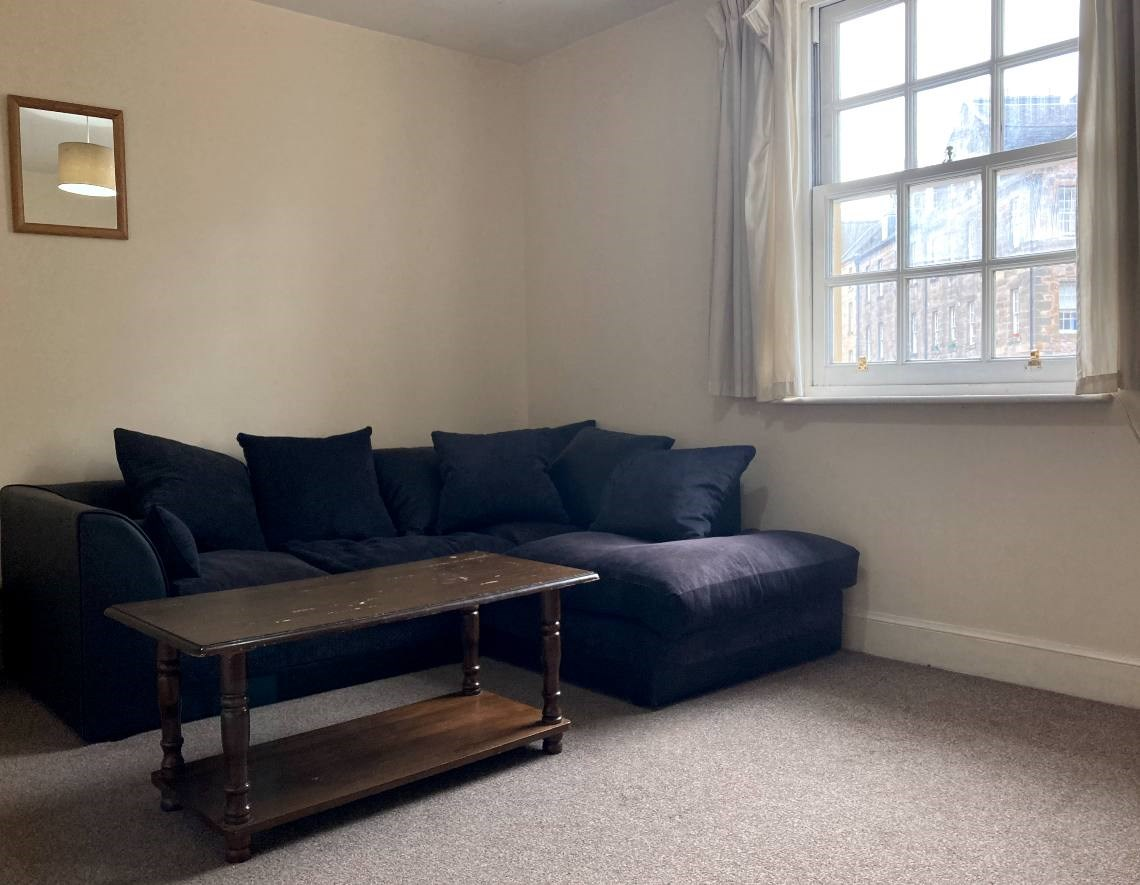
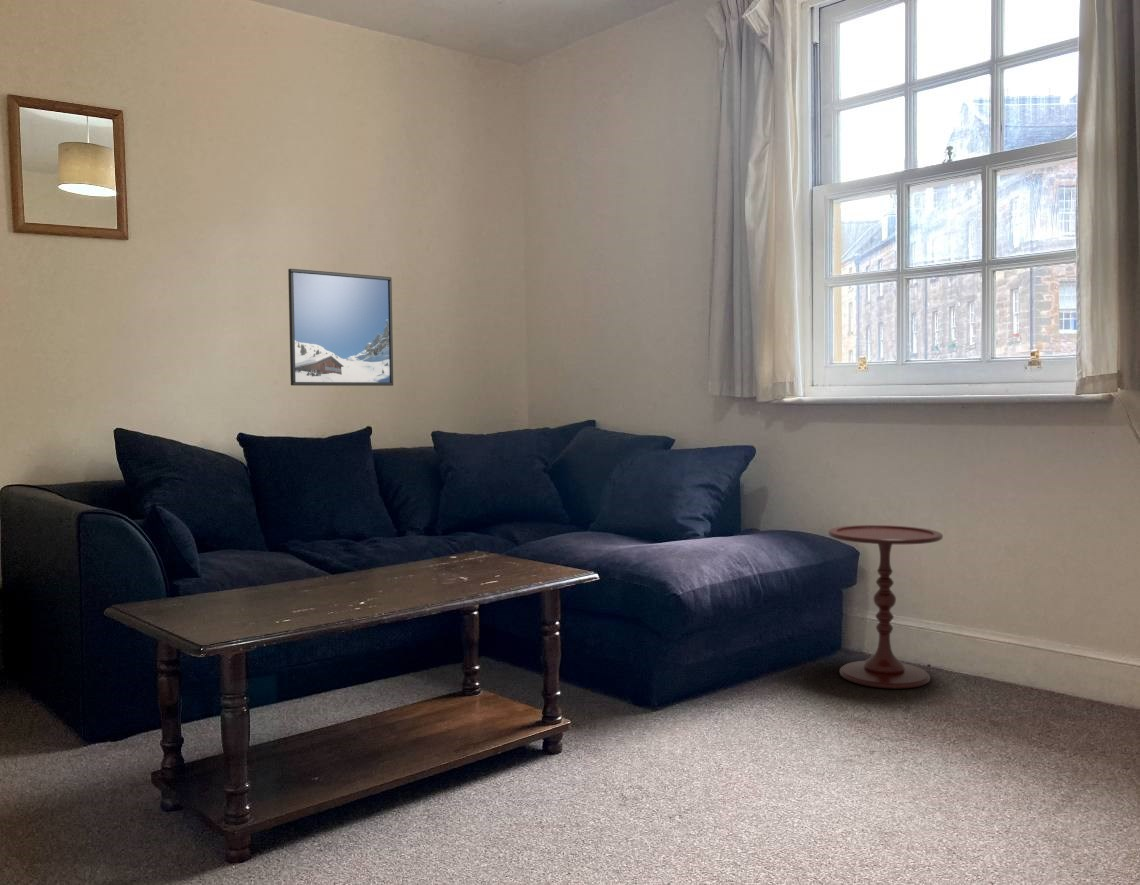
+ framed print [287,268,394,387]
+ side table [827,524,944,690]
